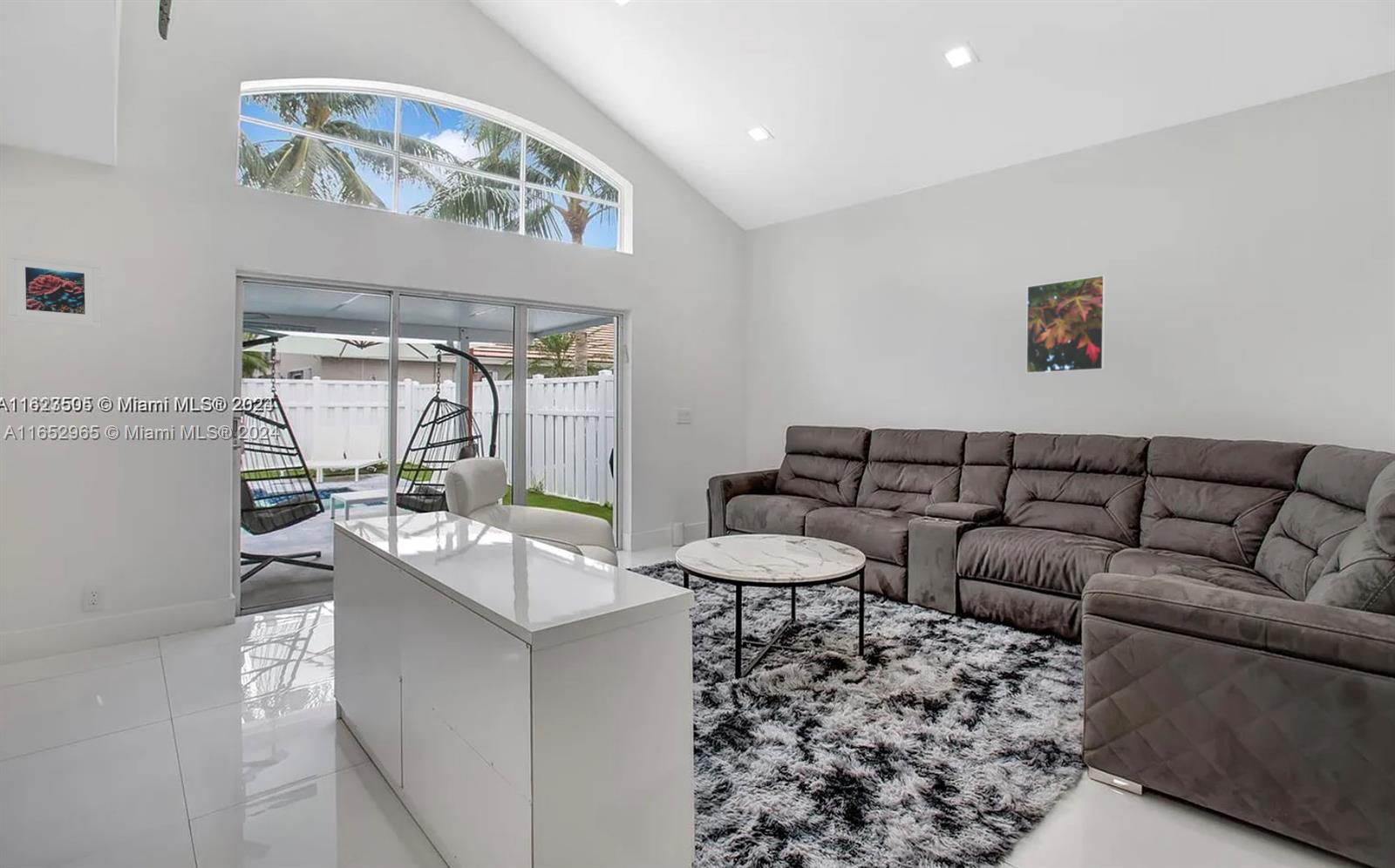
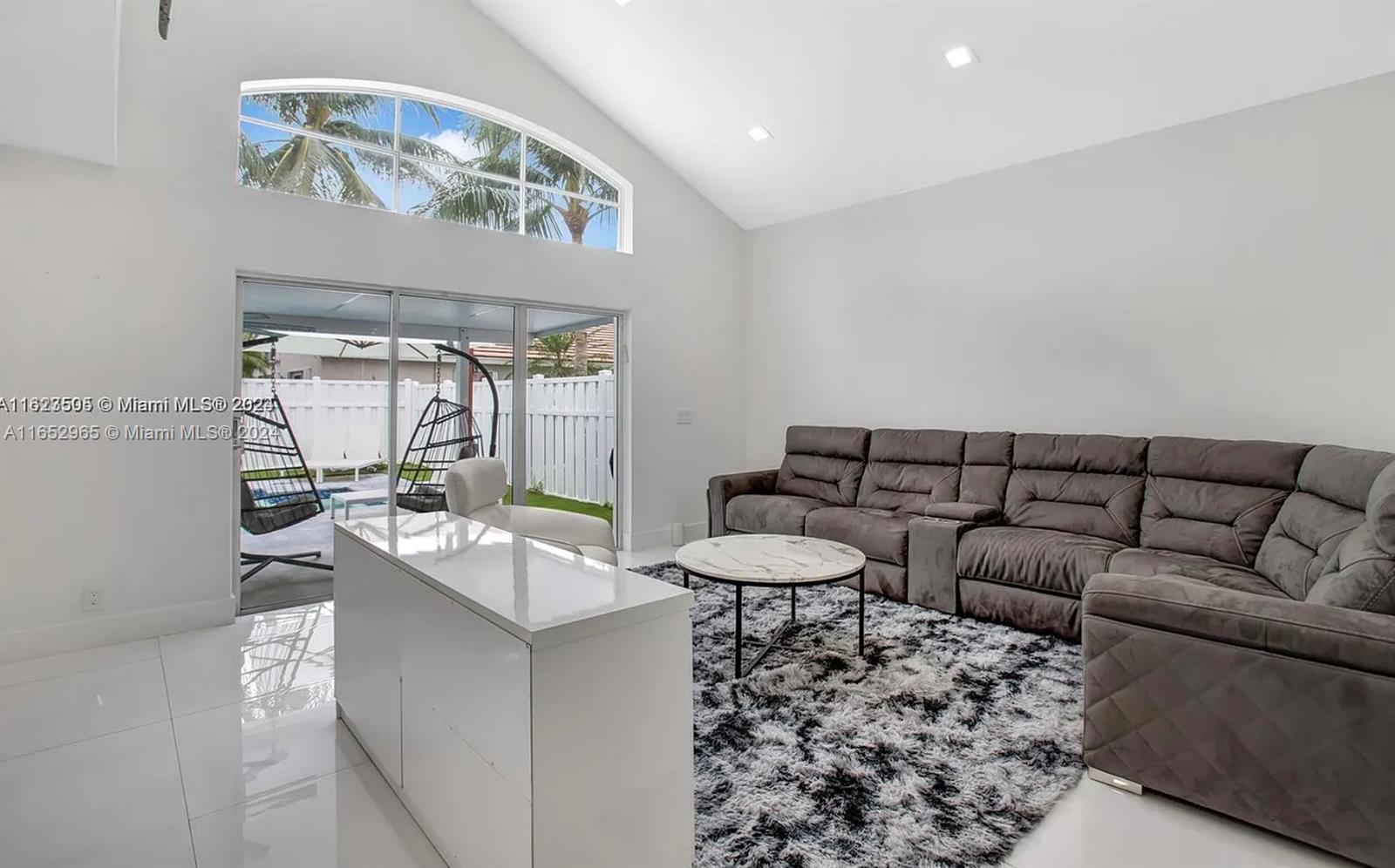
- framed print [6,252,102,329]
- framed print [1025,275,1106,375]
